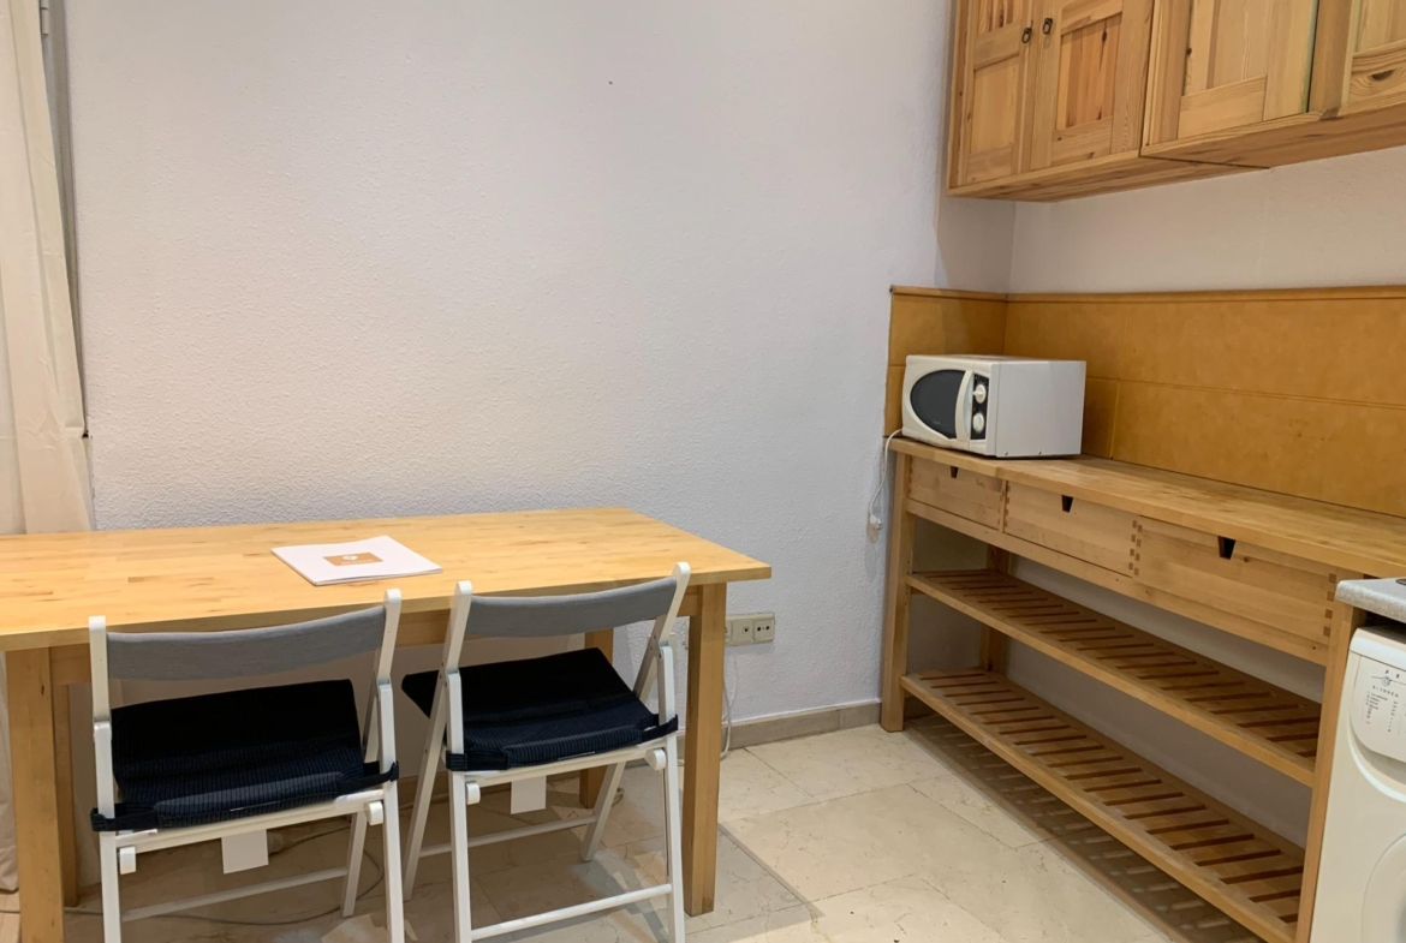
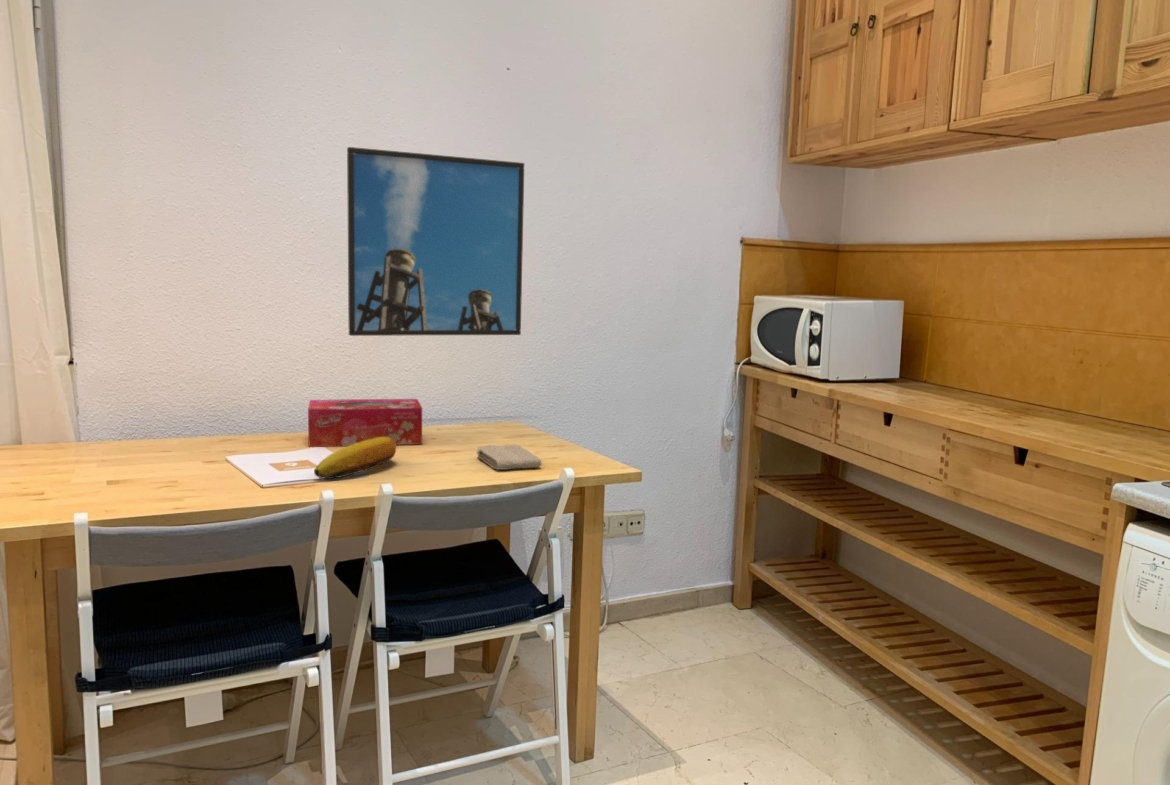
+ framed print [346,146,525,337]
+ washcloth [476,444,543,471]
+ tissue box [307,398,423,448]
+ fruit [313,437,397,480]
